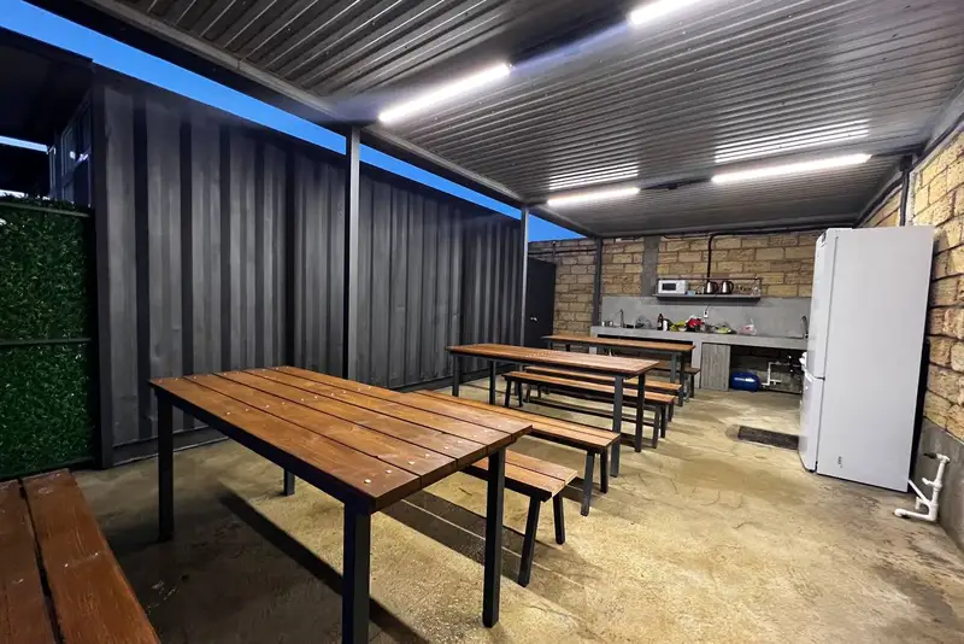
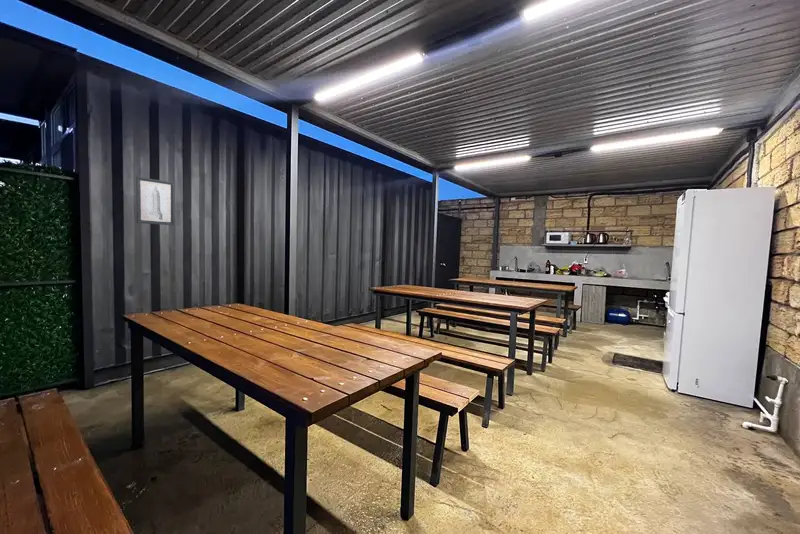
+ wall art [136,176,175,226]
